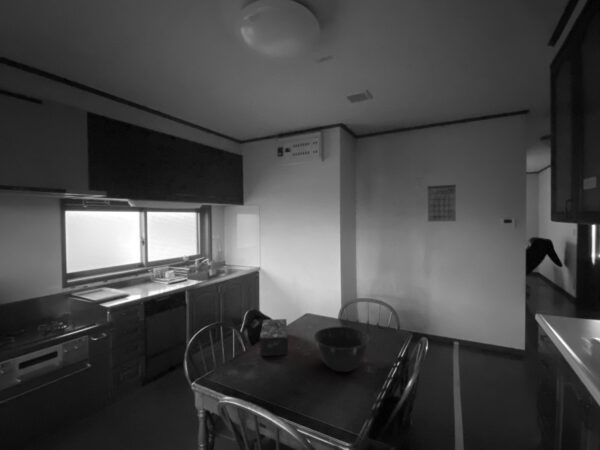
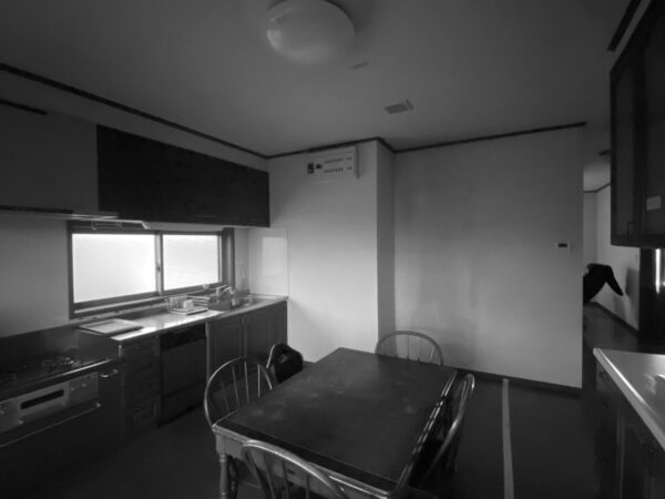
- mixing bowl [313,326,370,373]
- tissue box [259,318,288,357]
- calendar [427,180,457,222]
